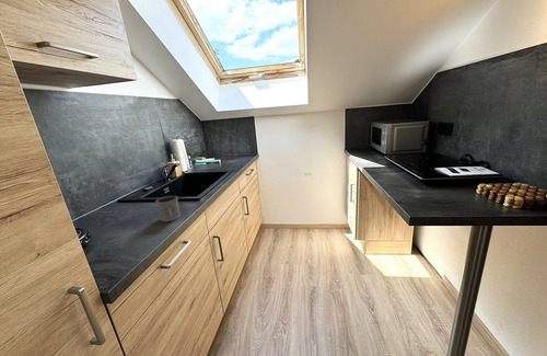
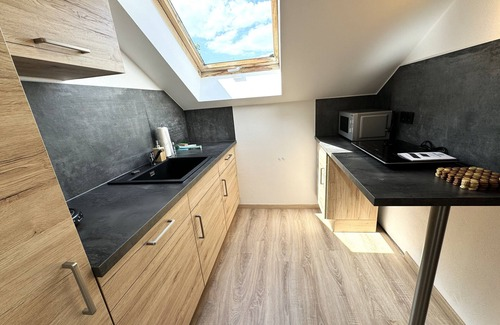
- mug [154,195,182,222]
